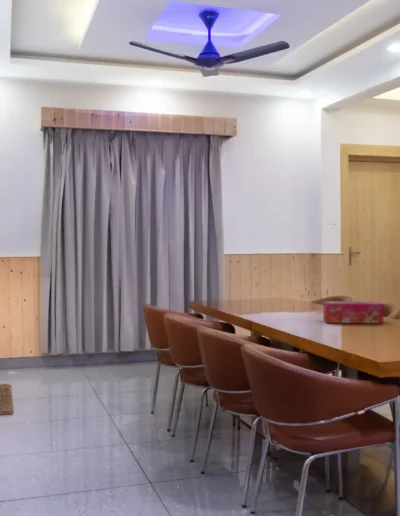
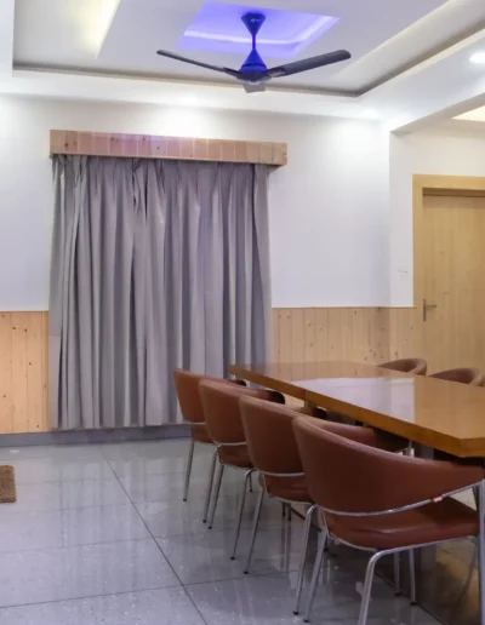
- tissue box [322,300,384,324]
